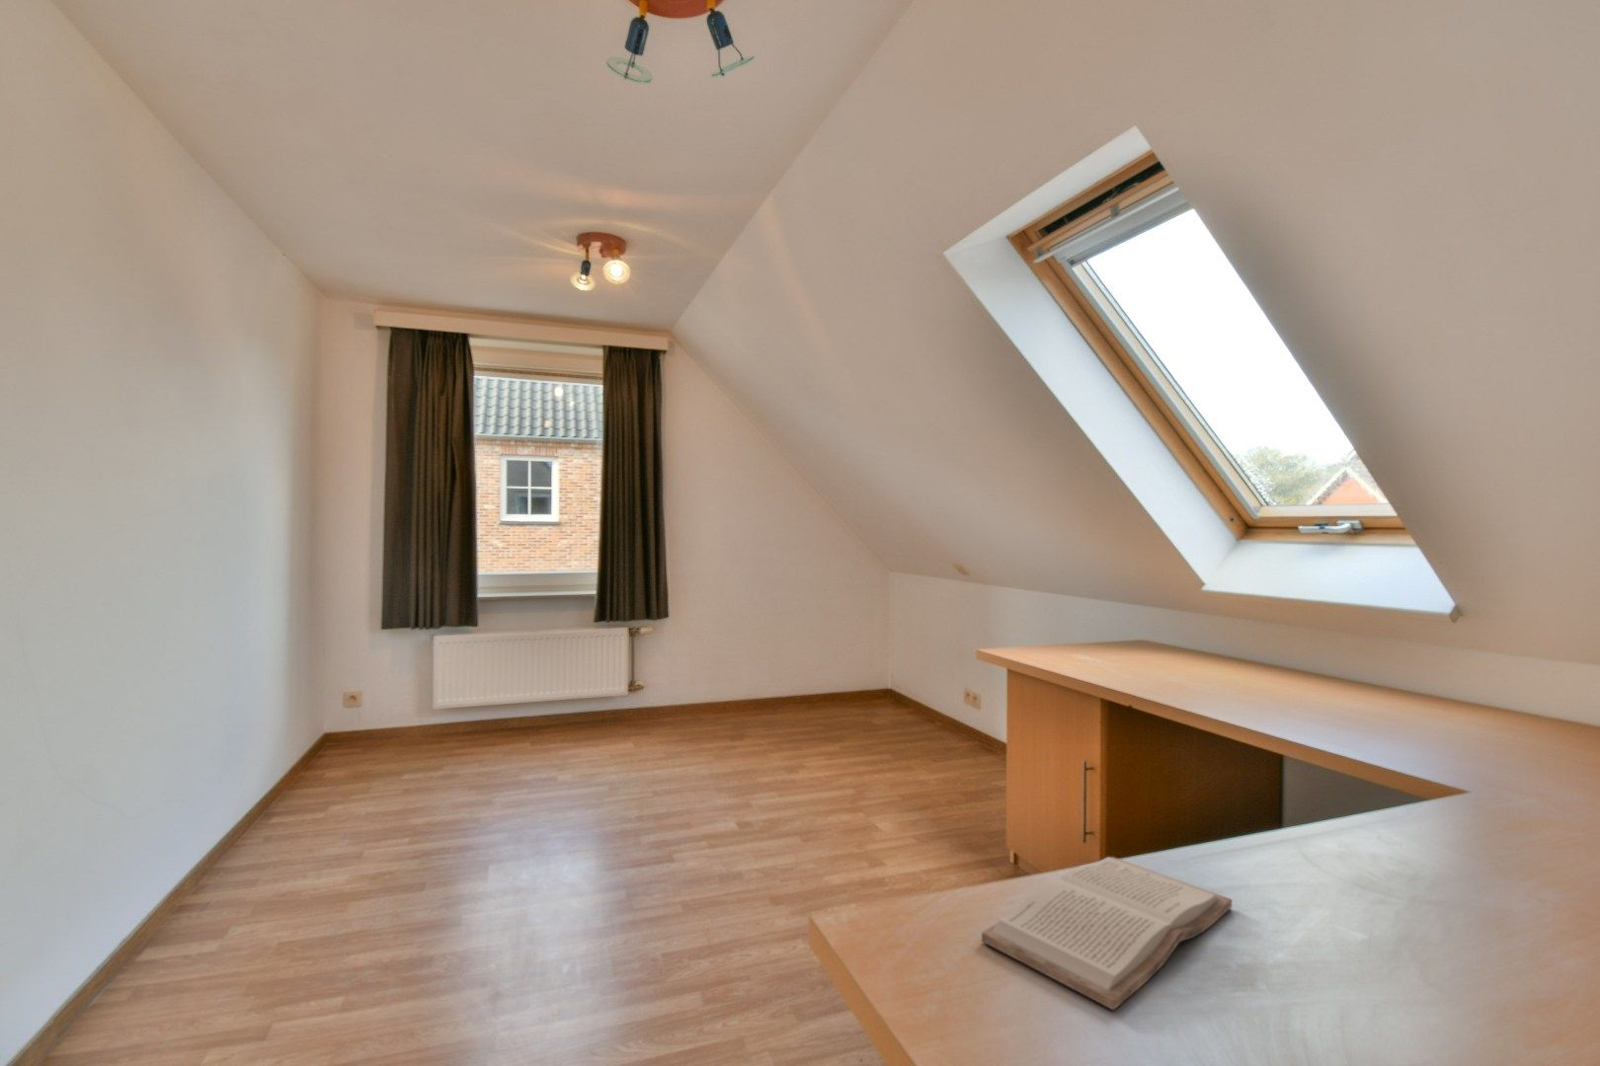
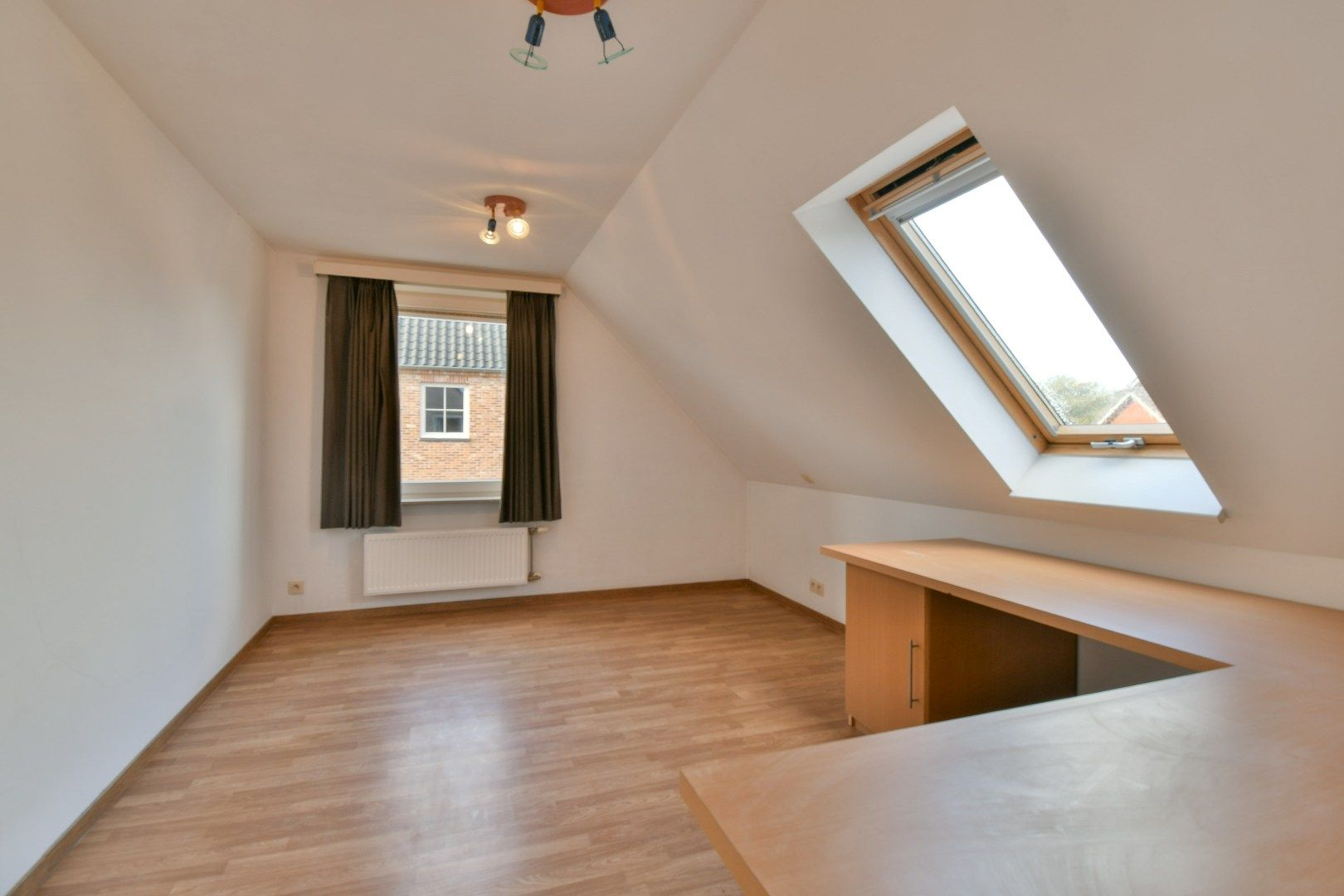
- book [981,855,1232,1011]
